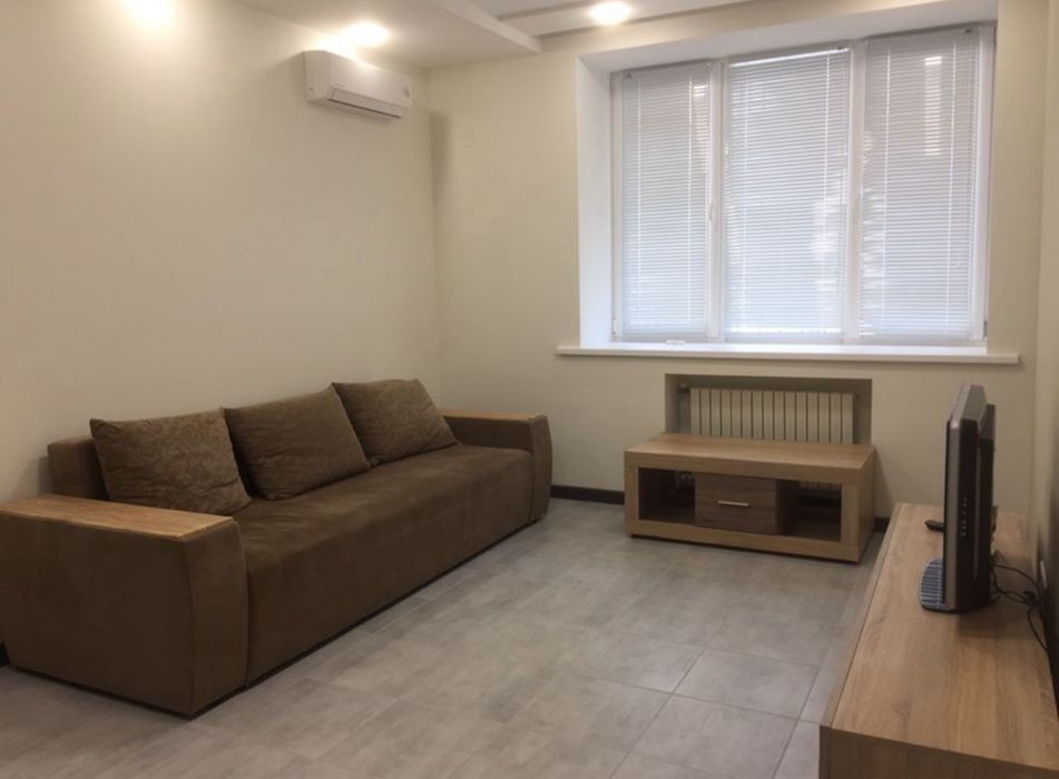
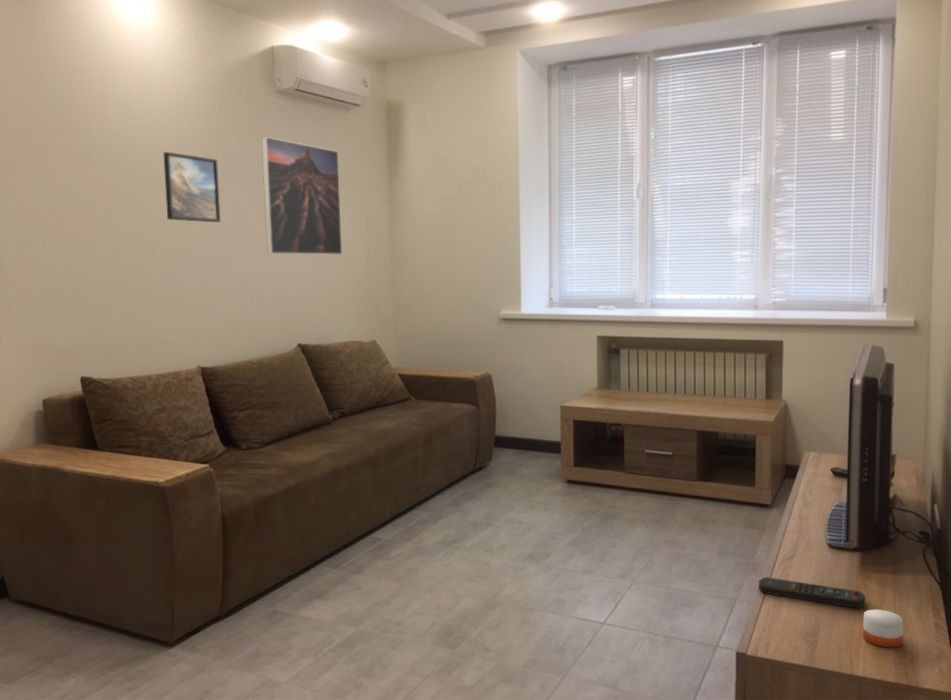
+ candle [862,609,904,648]
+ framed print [261,136,343,256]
+ remote control [758,576,866,609]
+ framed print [163,151,221,223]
